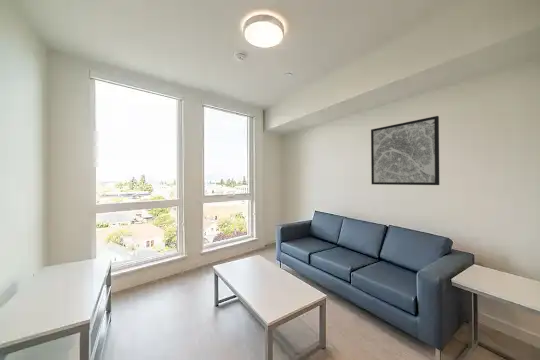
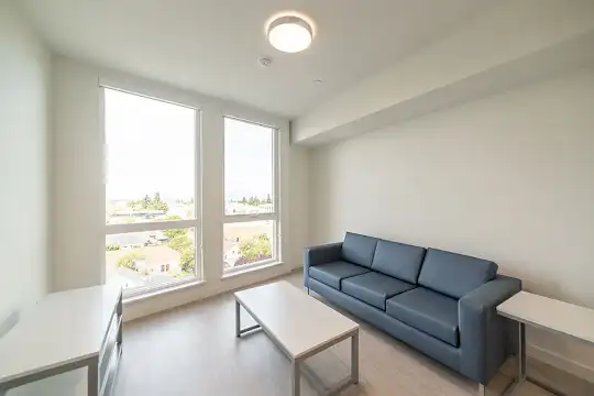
- wall art [370,115,440,186]
